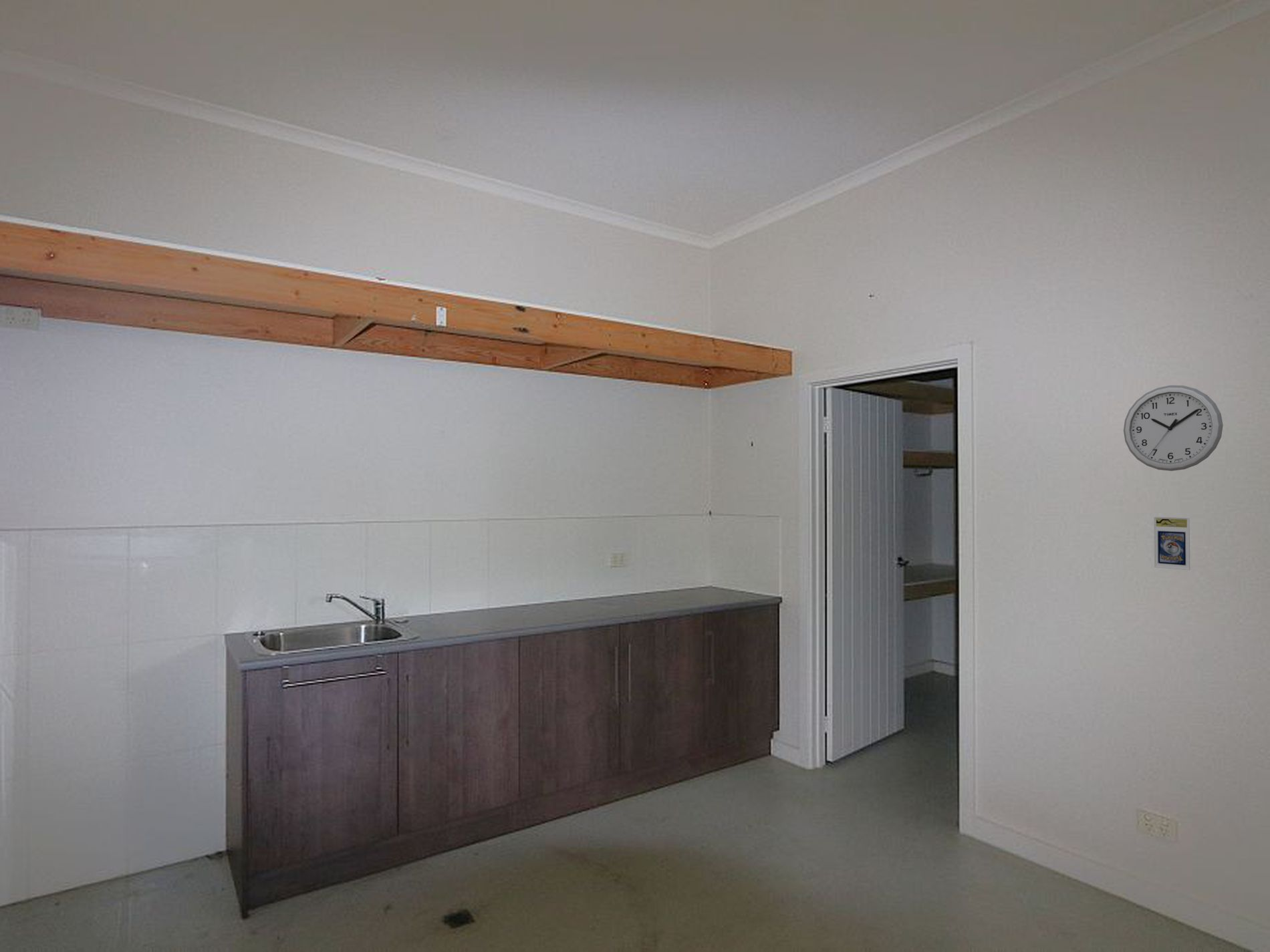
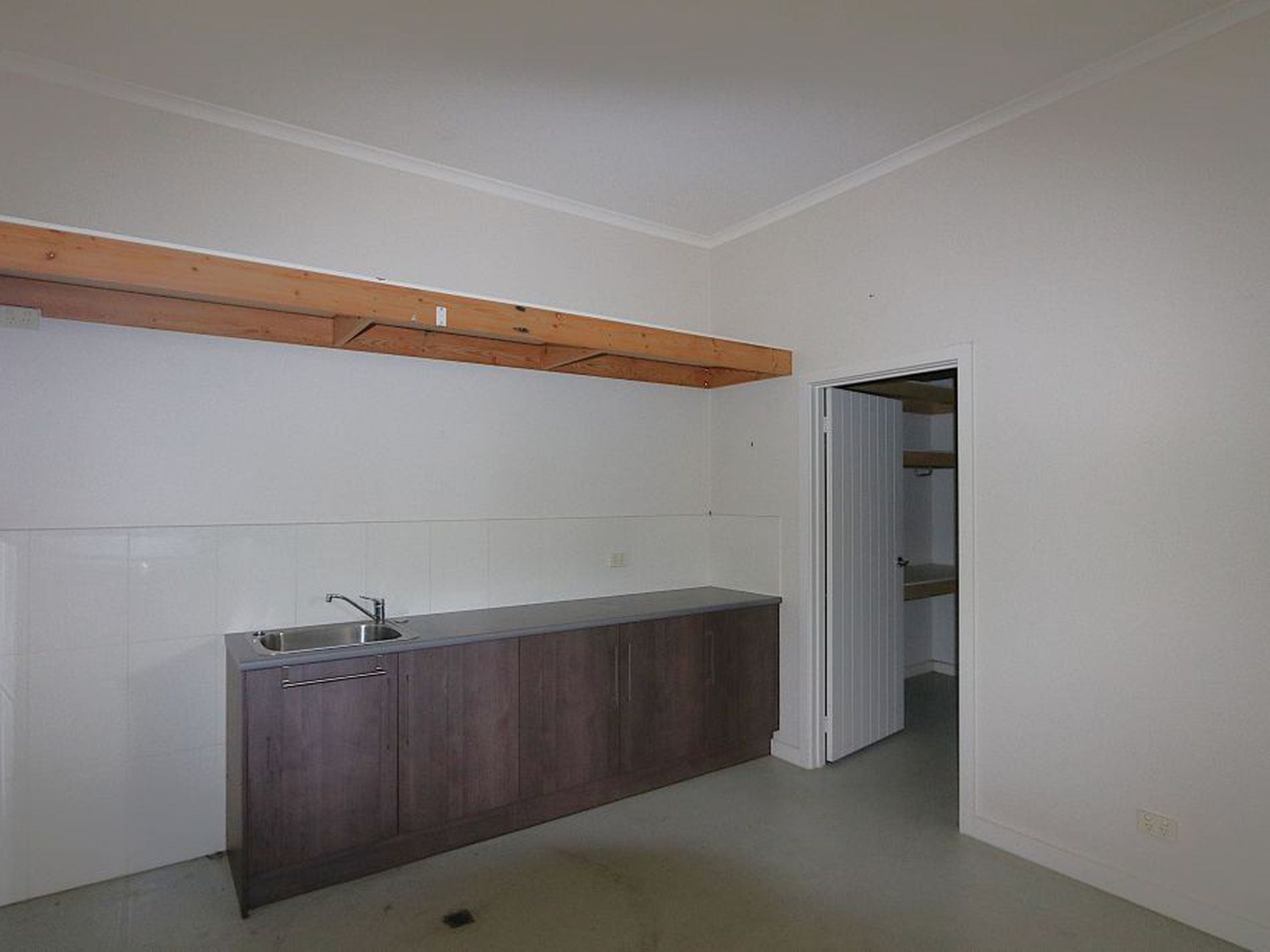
- trading card display case [1153,516,1190,571]
- wall clock [1123,385,1224,472]
